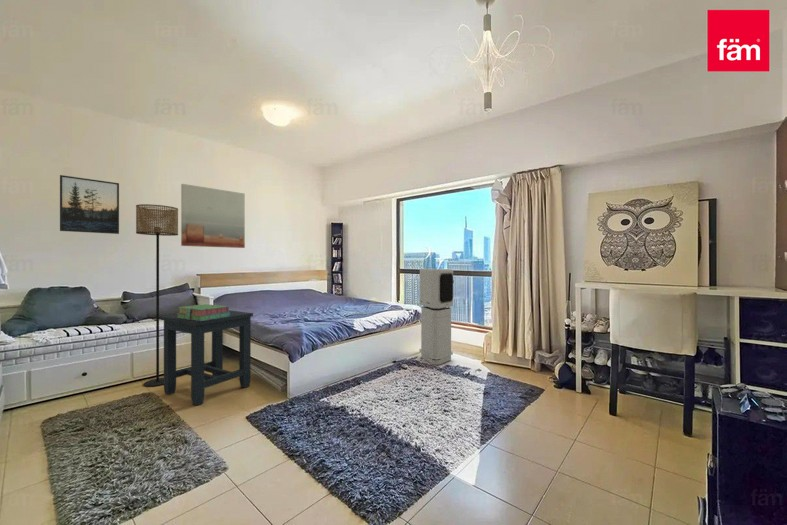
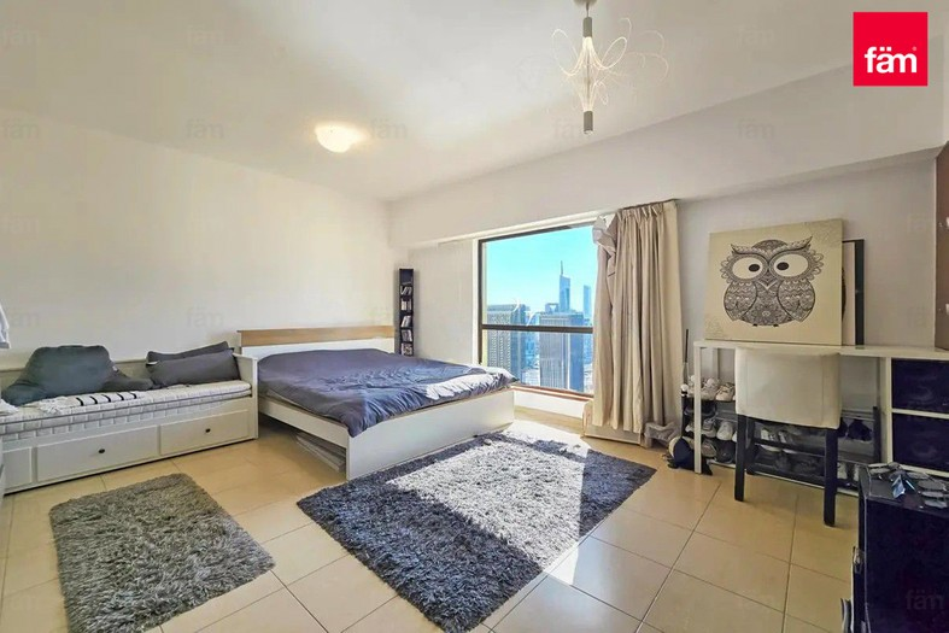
- stack of books [175,303,230,321]
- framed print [59,174,120,235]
- wall art [180,183,246,249]
- side table [160,309,254,407]
- air purifier [418,268,455,366]
- floor lamp [135,203,179,388]
